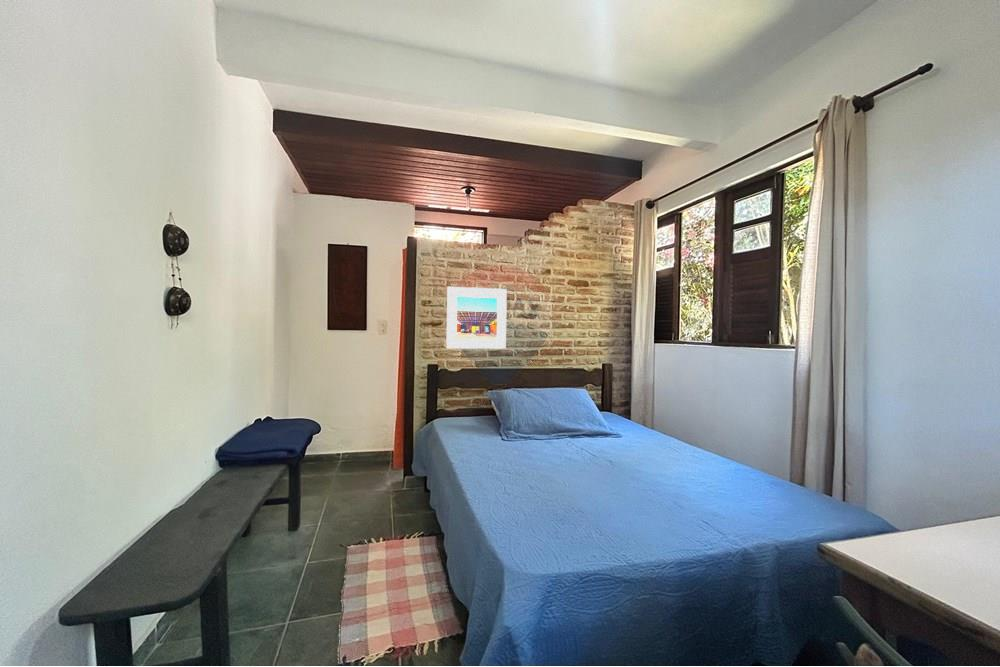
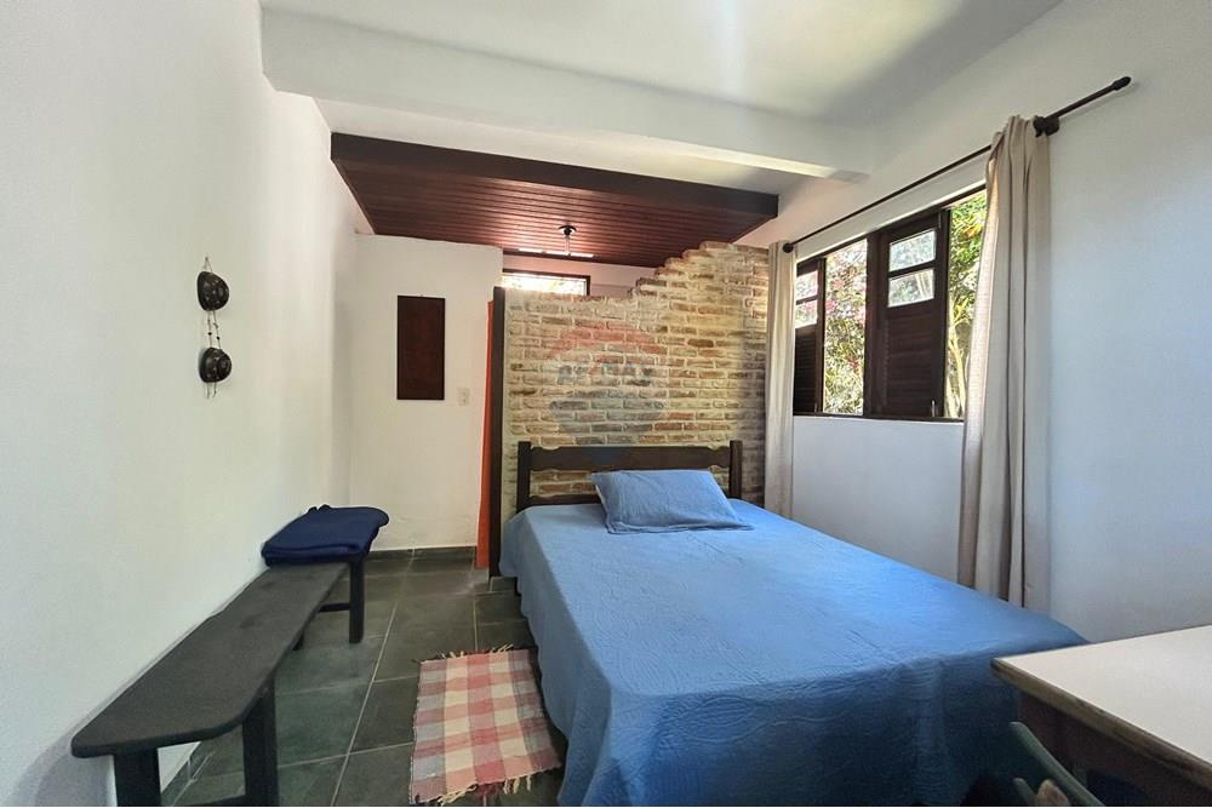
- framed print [445,285,508,350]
